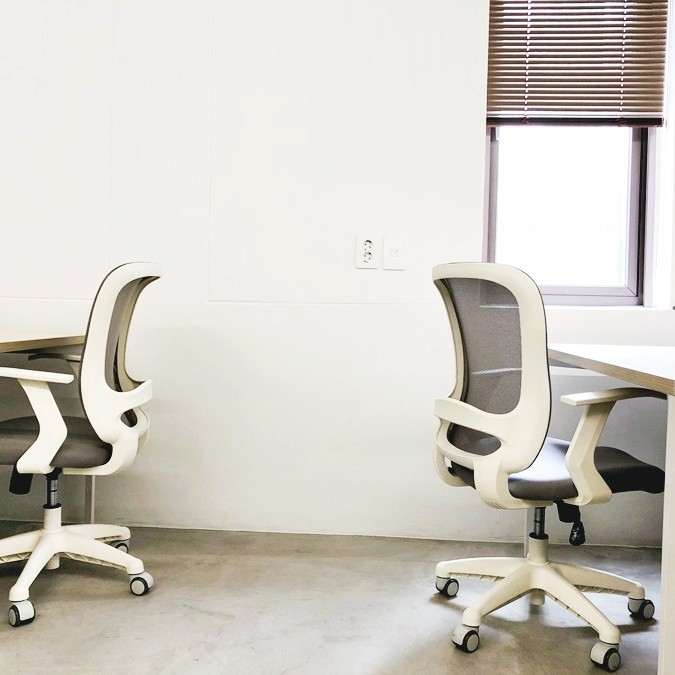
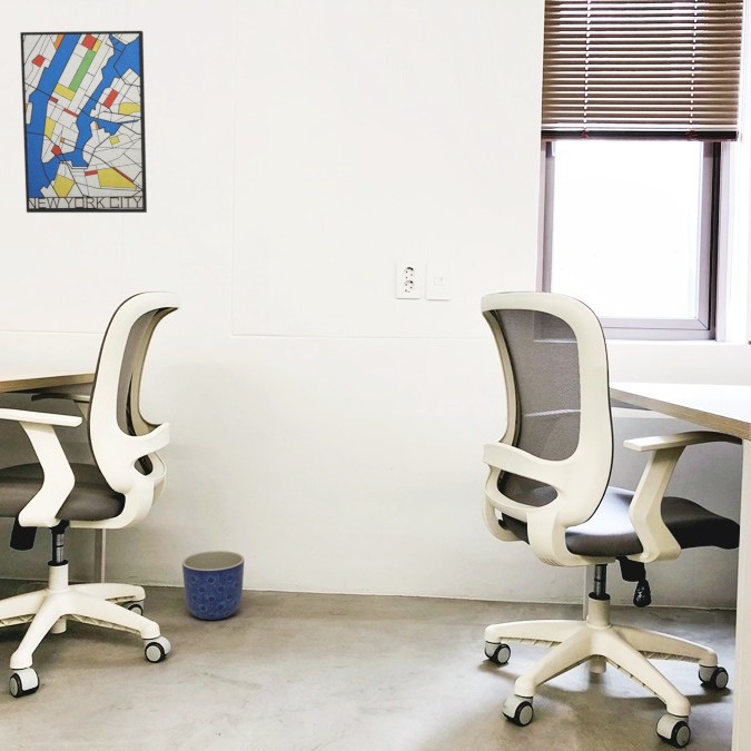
+ wall art [19,30,148,214]
+ planter [181,550,246,621]
